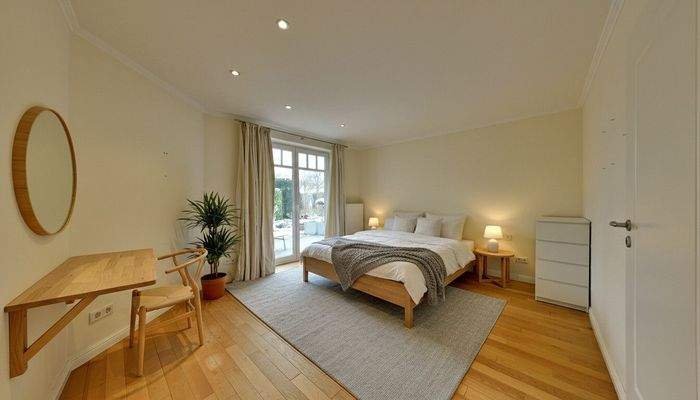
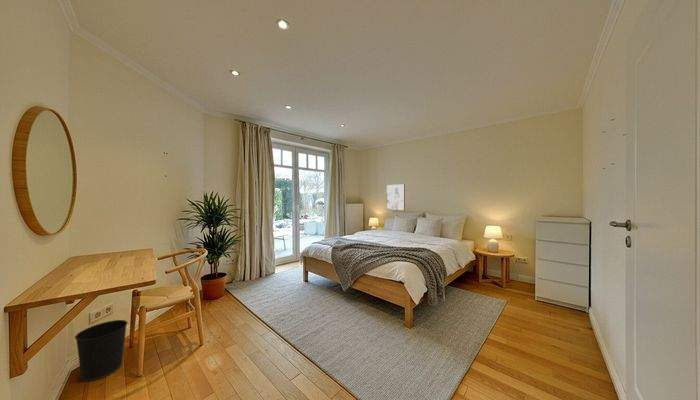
+ wastebasket [74,319,129,382]
+ wall art [386,183,406,212]
